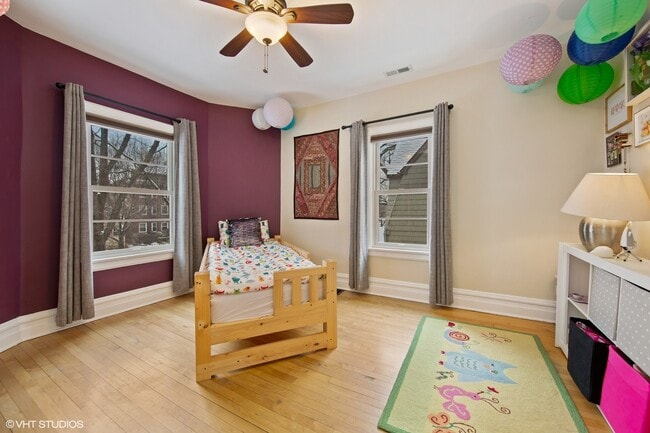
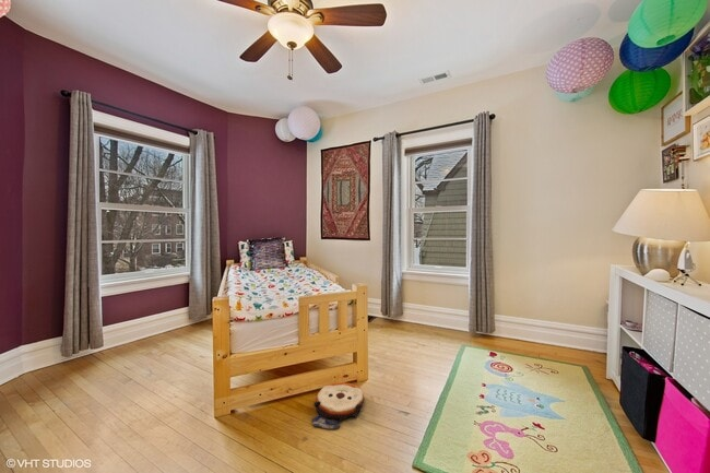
+ plush toy [311,381,365,429]
